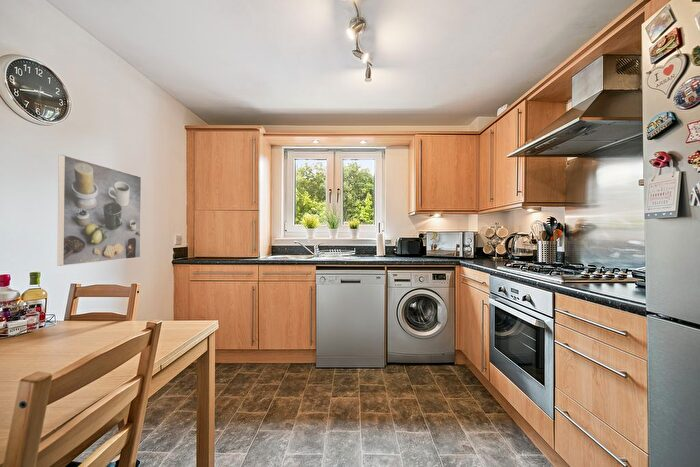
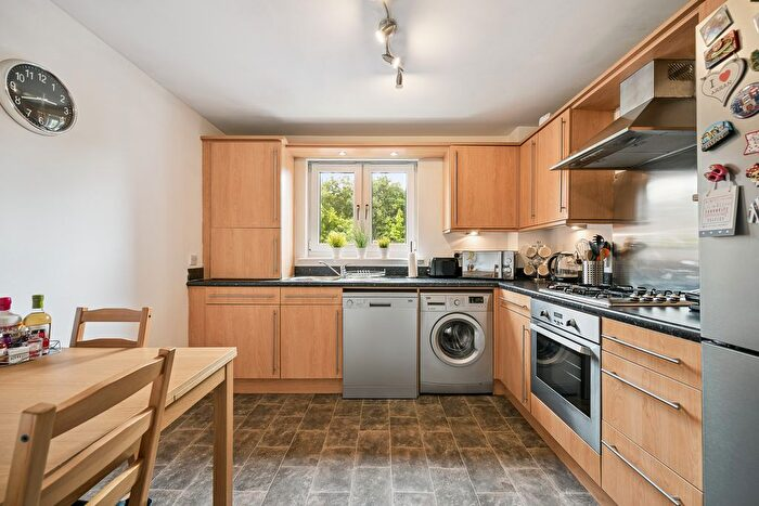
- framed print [56,154,142,267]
